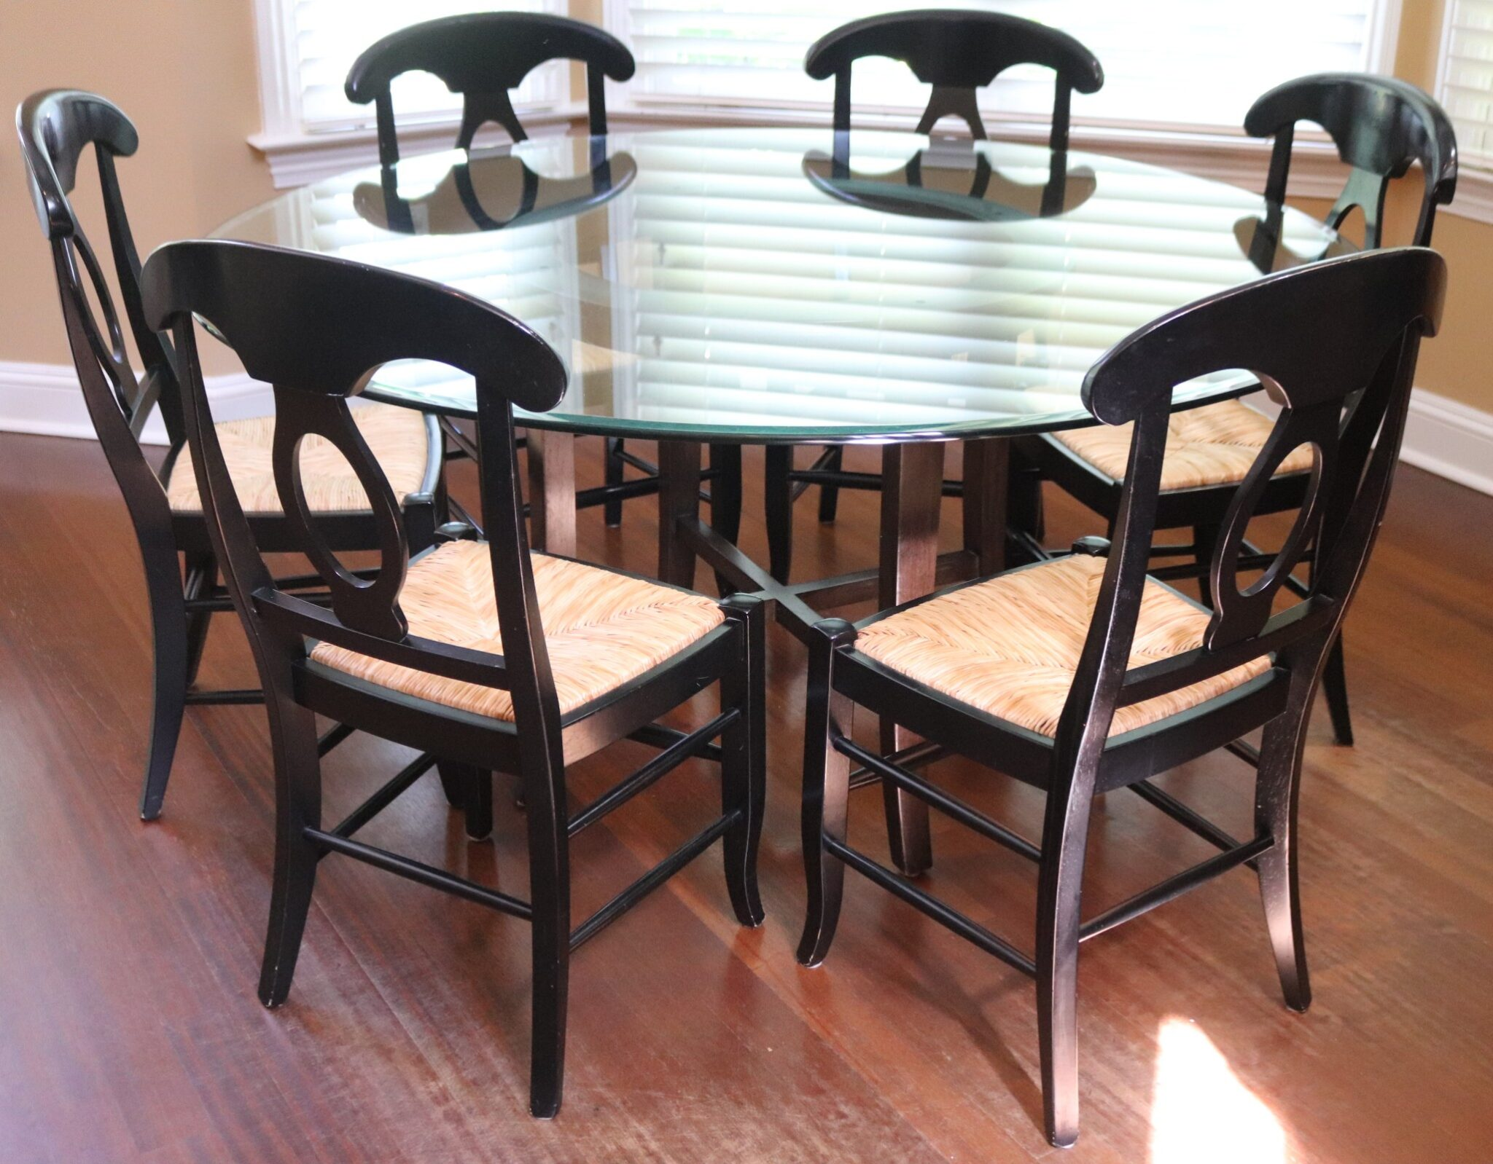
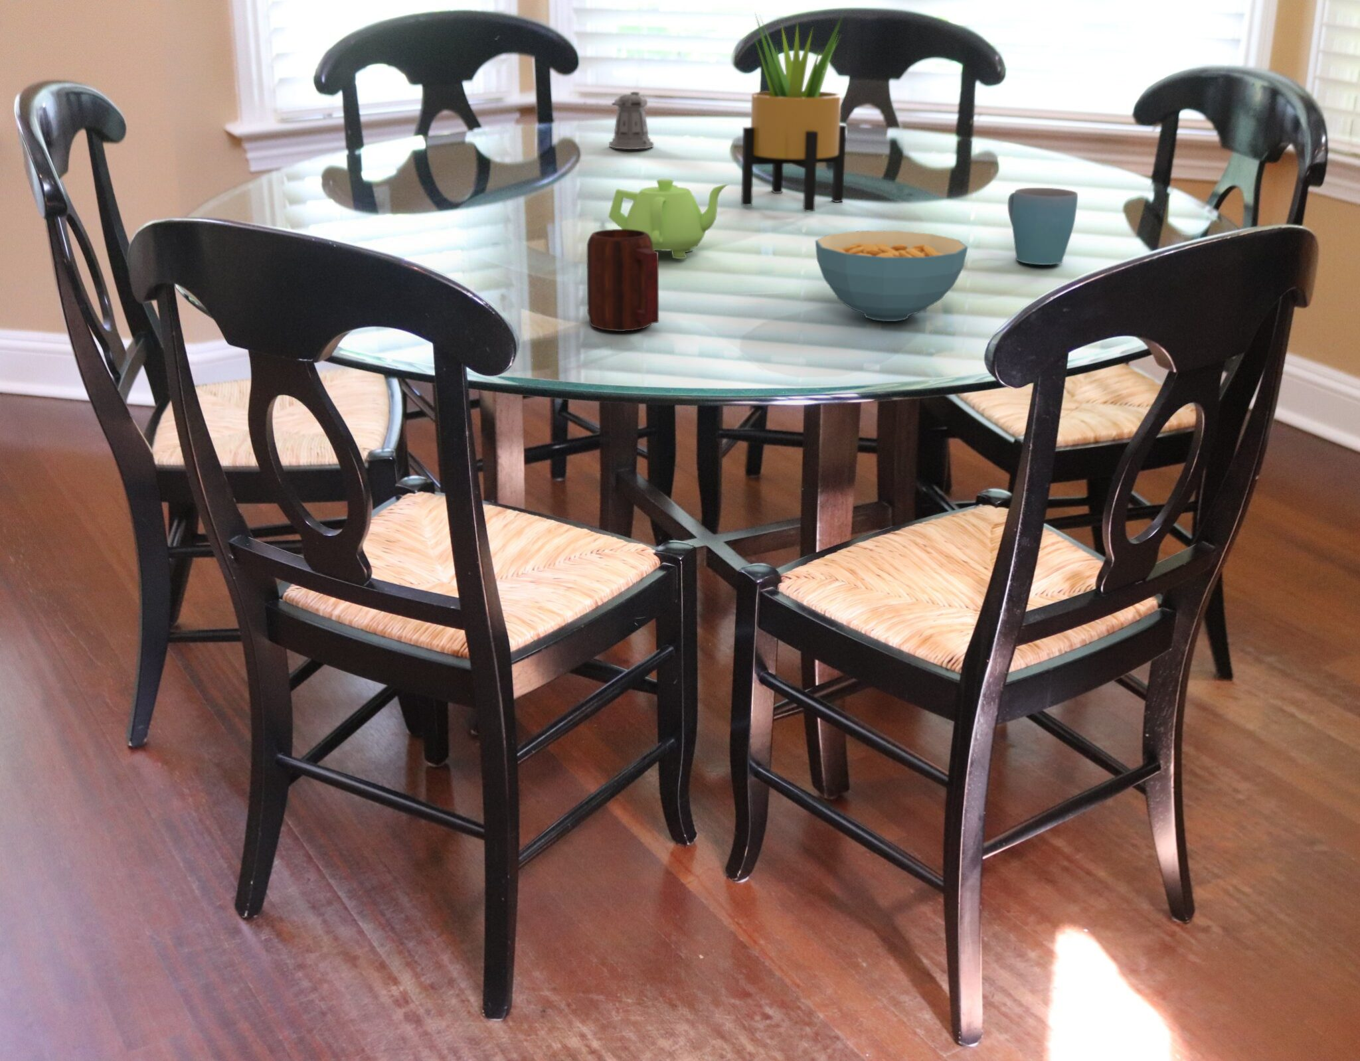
+ mug [1008,188,1079,266]
+ pepper shaker [608,91,655,150]
+ cereal bowl [815,231,969,322]
+ mug [586,229,659,332]
+ teapot [607,179,730,259]
+ potted plant [741,12,848,212]
